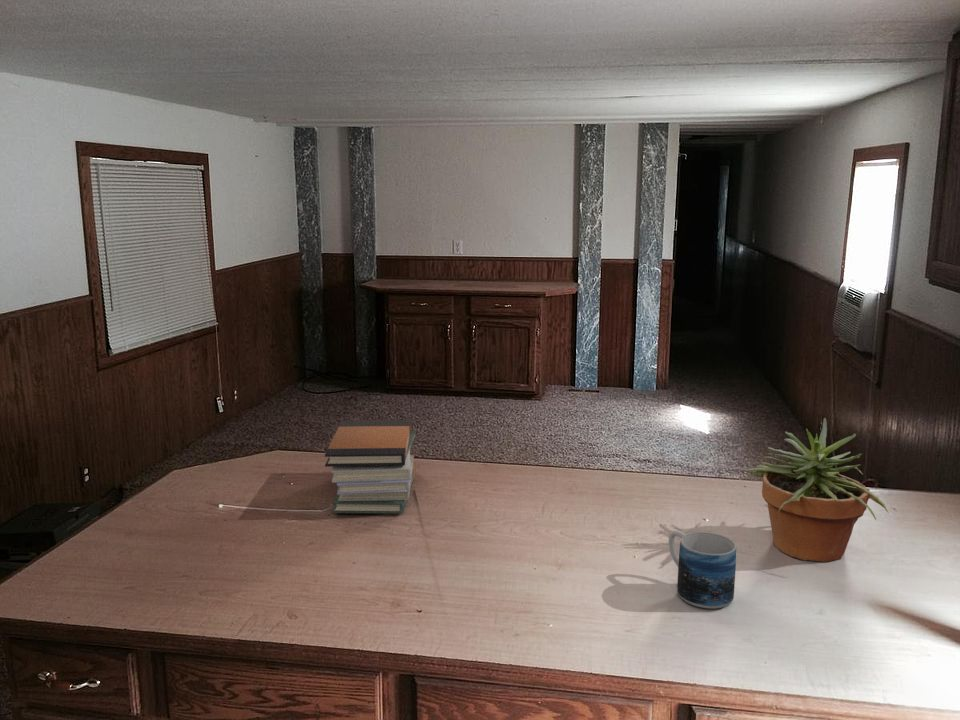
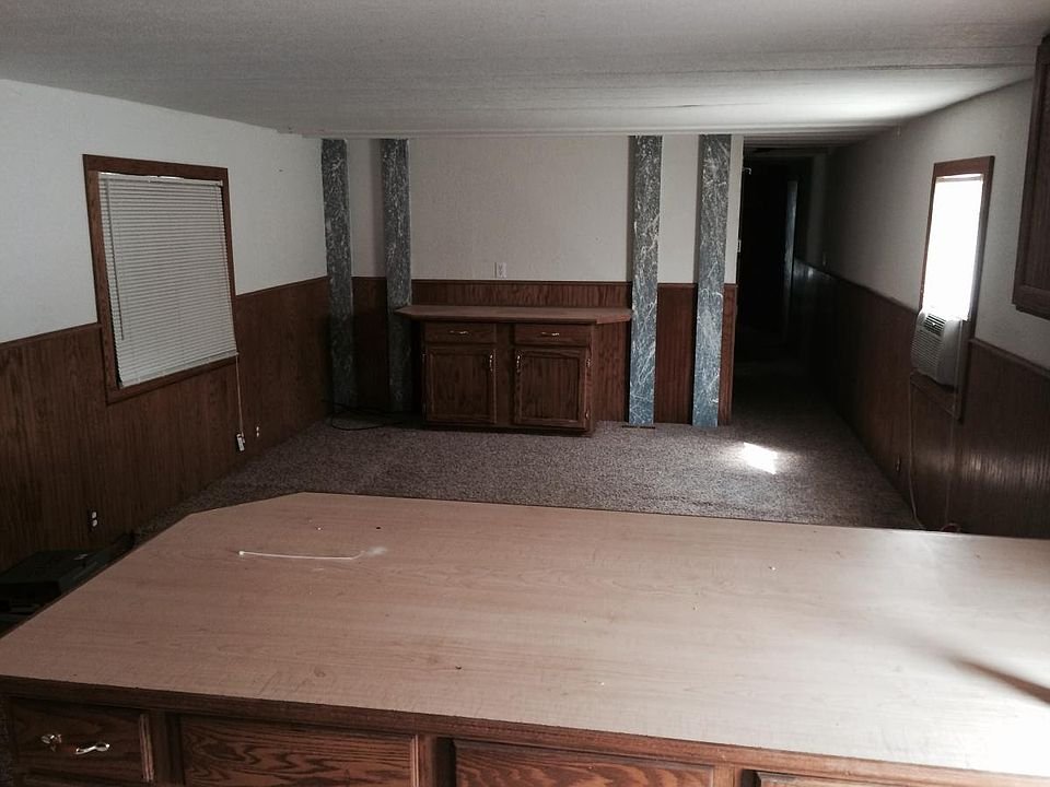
- mug [668,530,737,610]
- potted plant [745,417,890,563]
- book stack [324,419,417,515]
